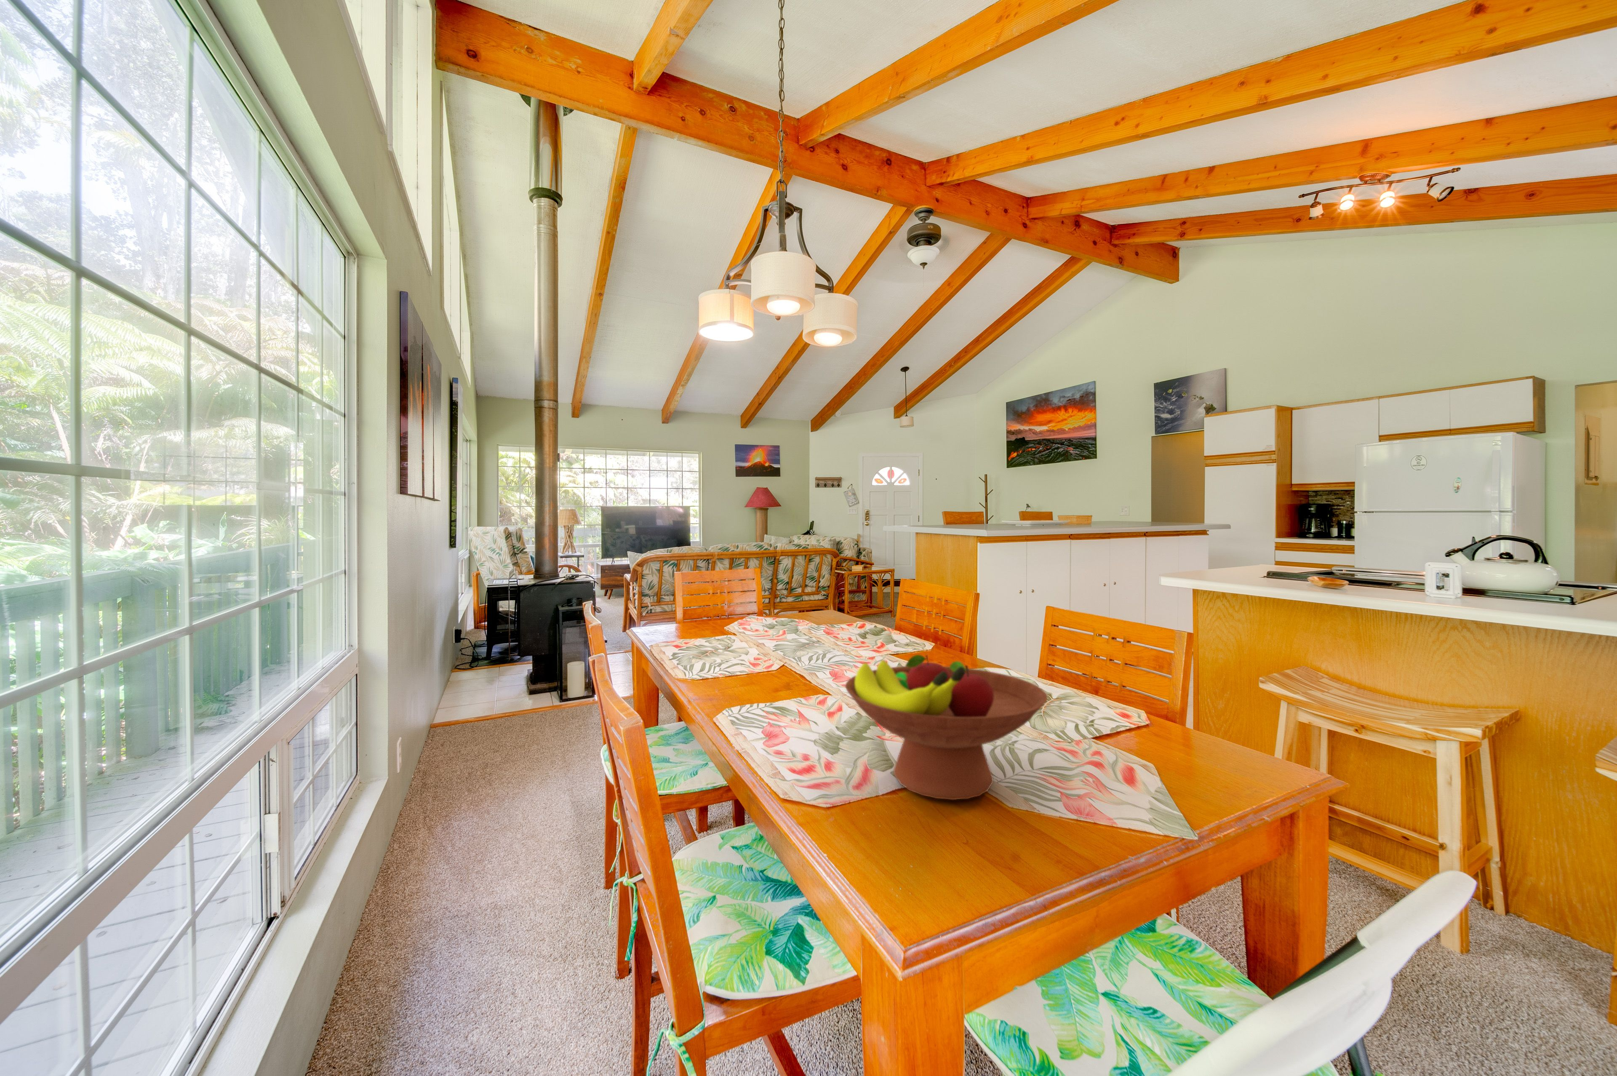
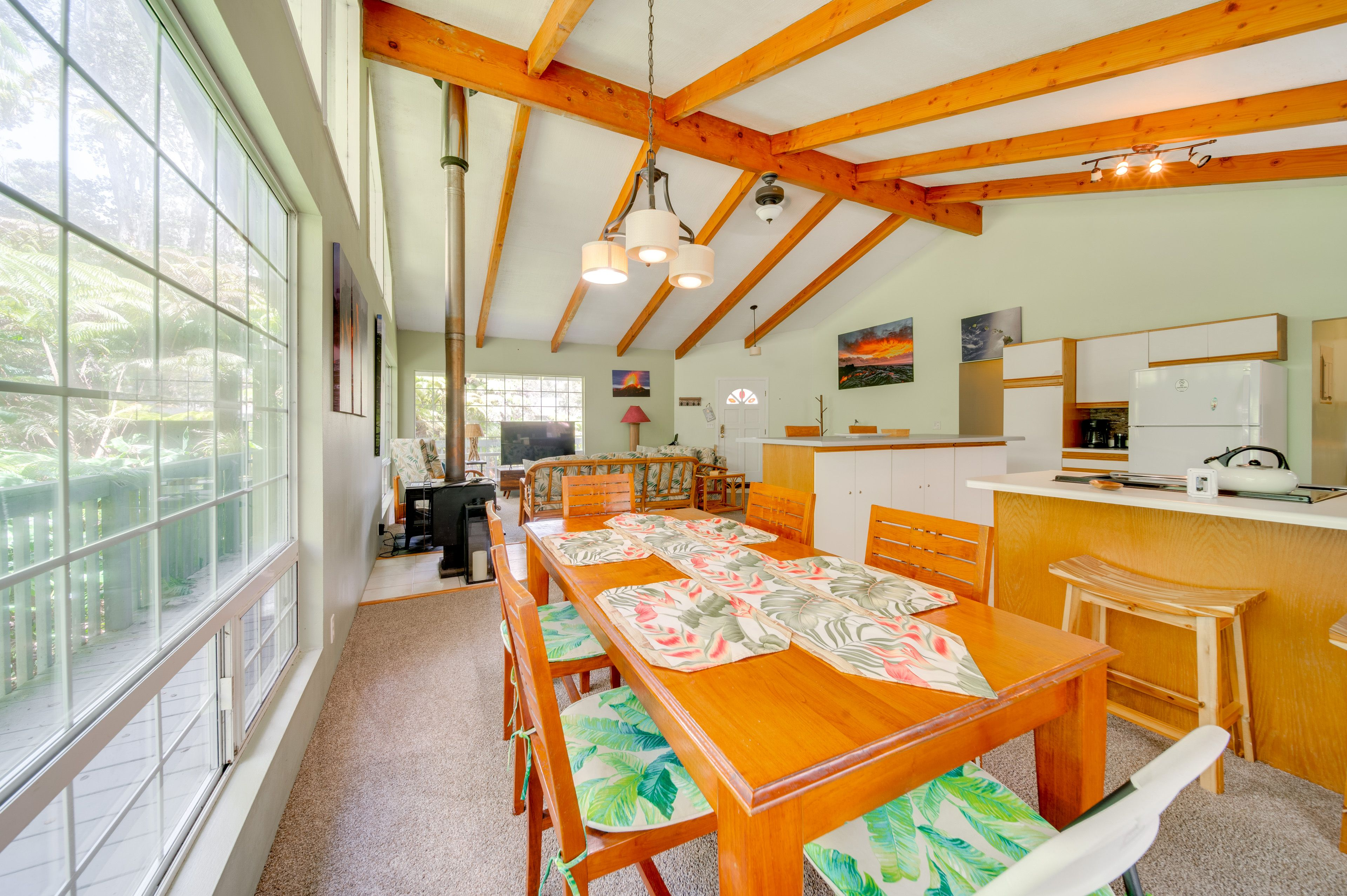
- fruit bowl [845,654,1048,800]
